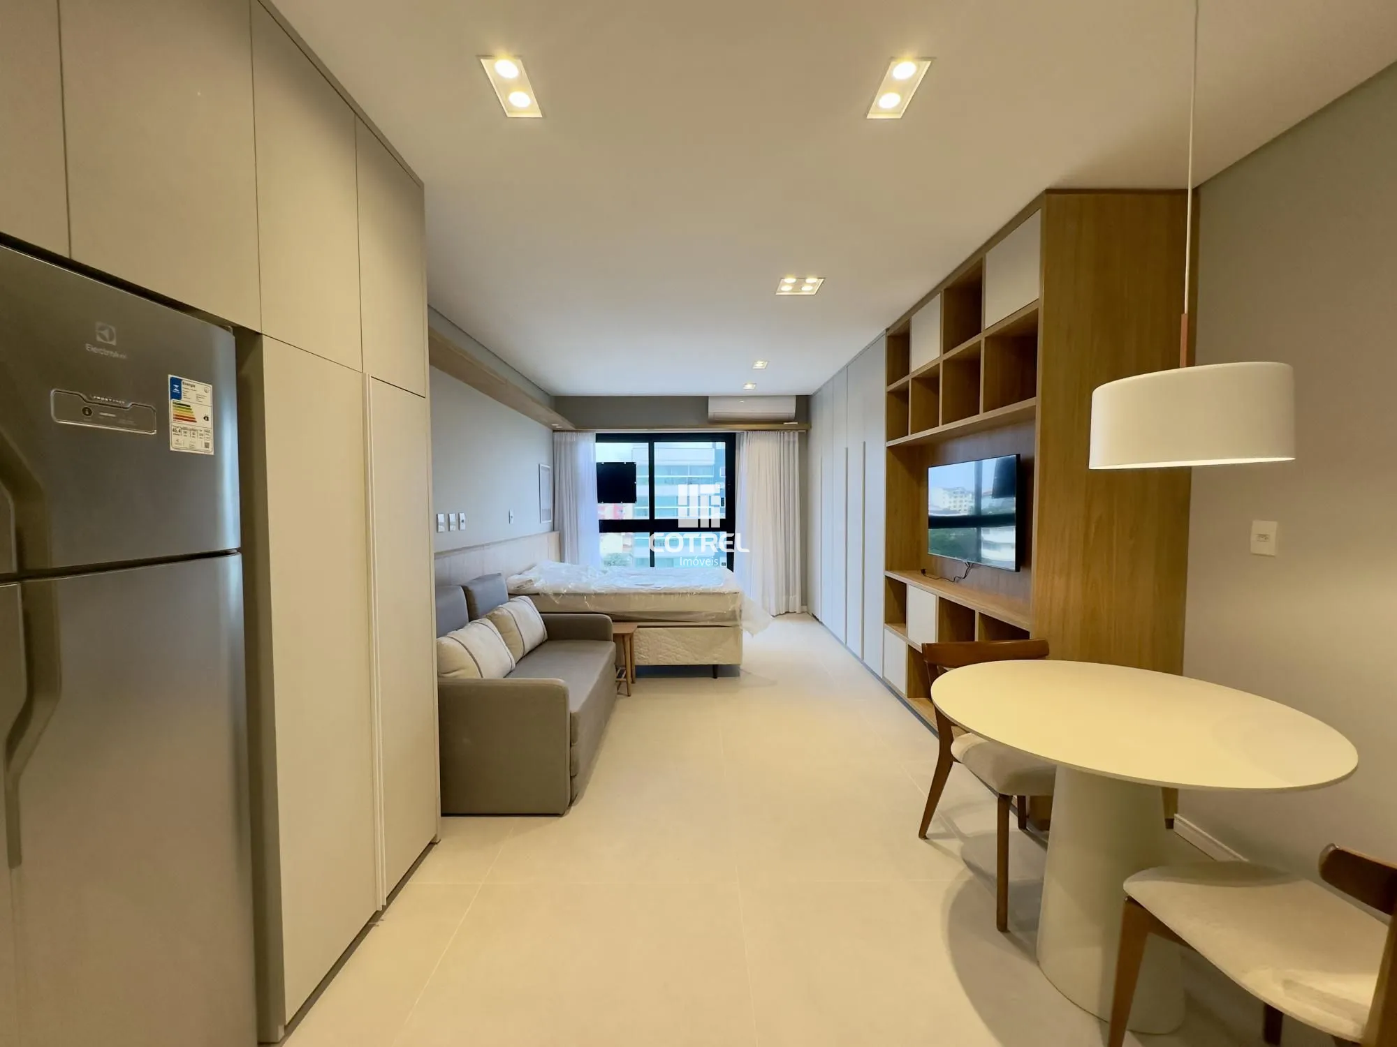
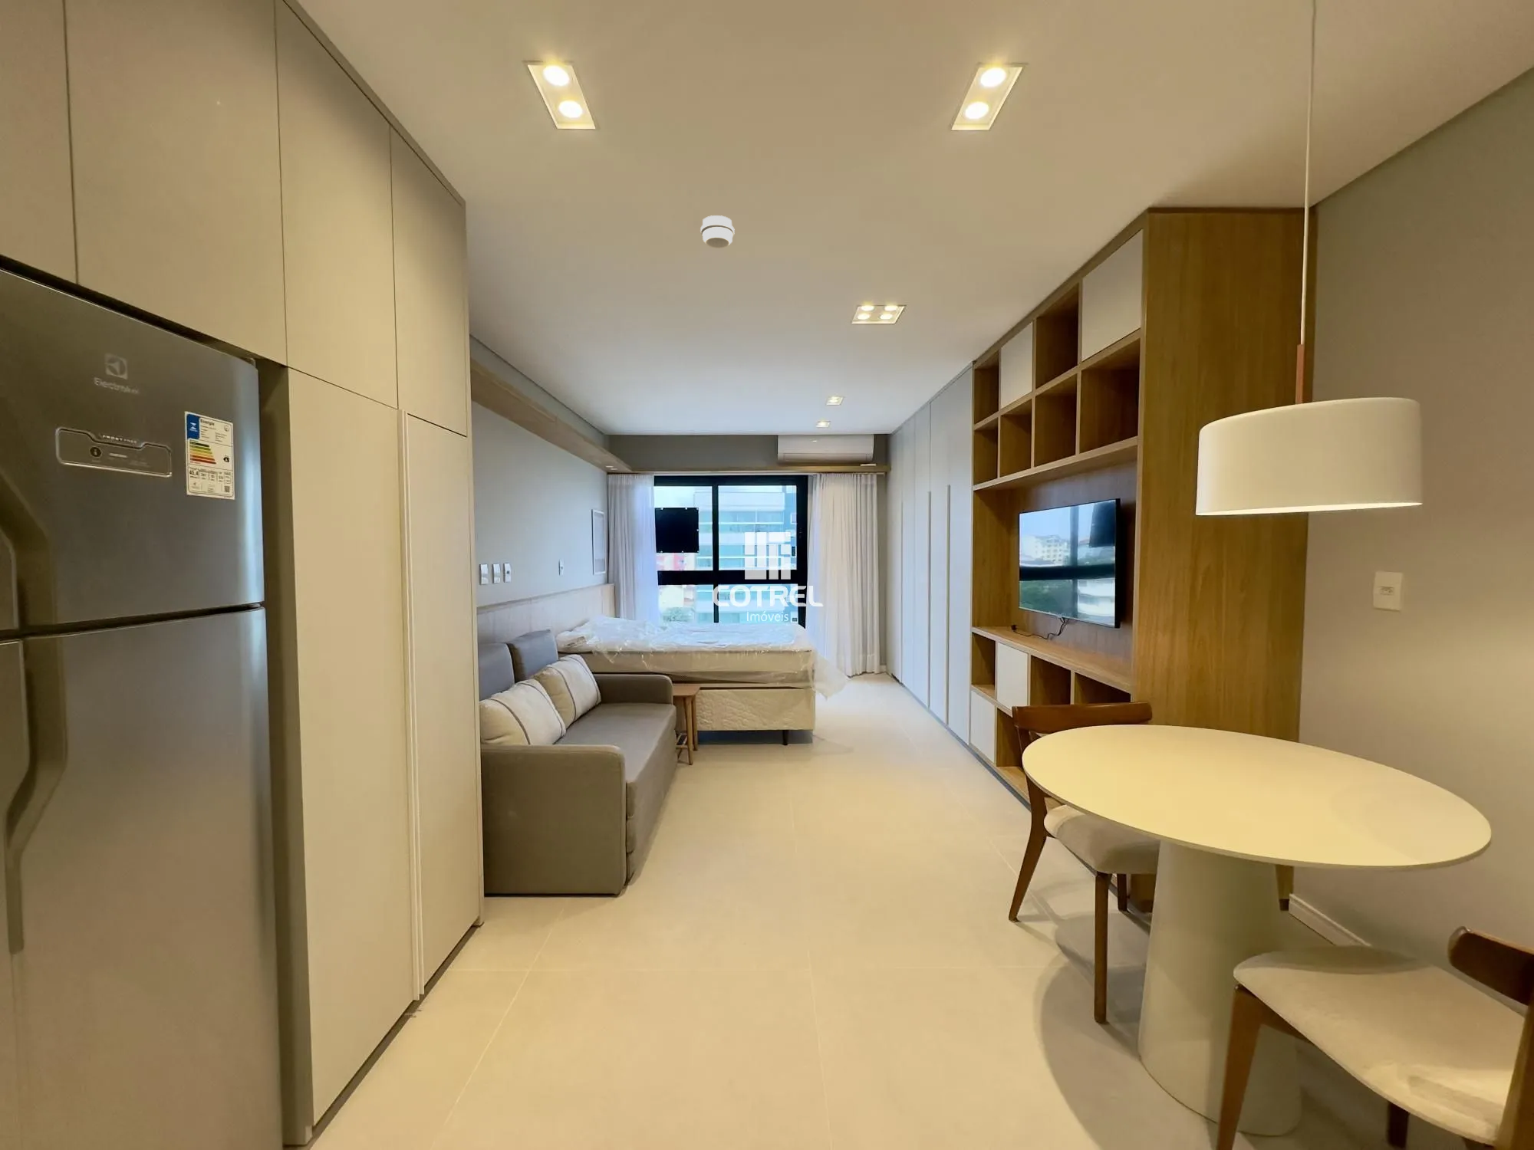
+ smoke detector [699,215,736,249]
